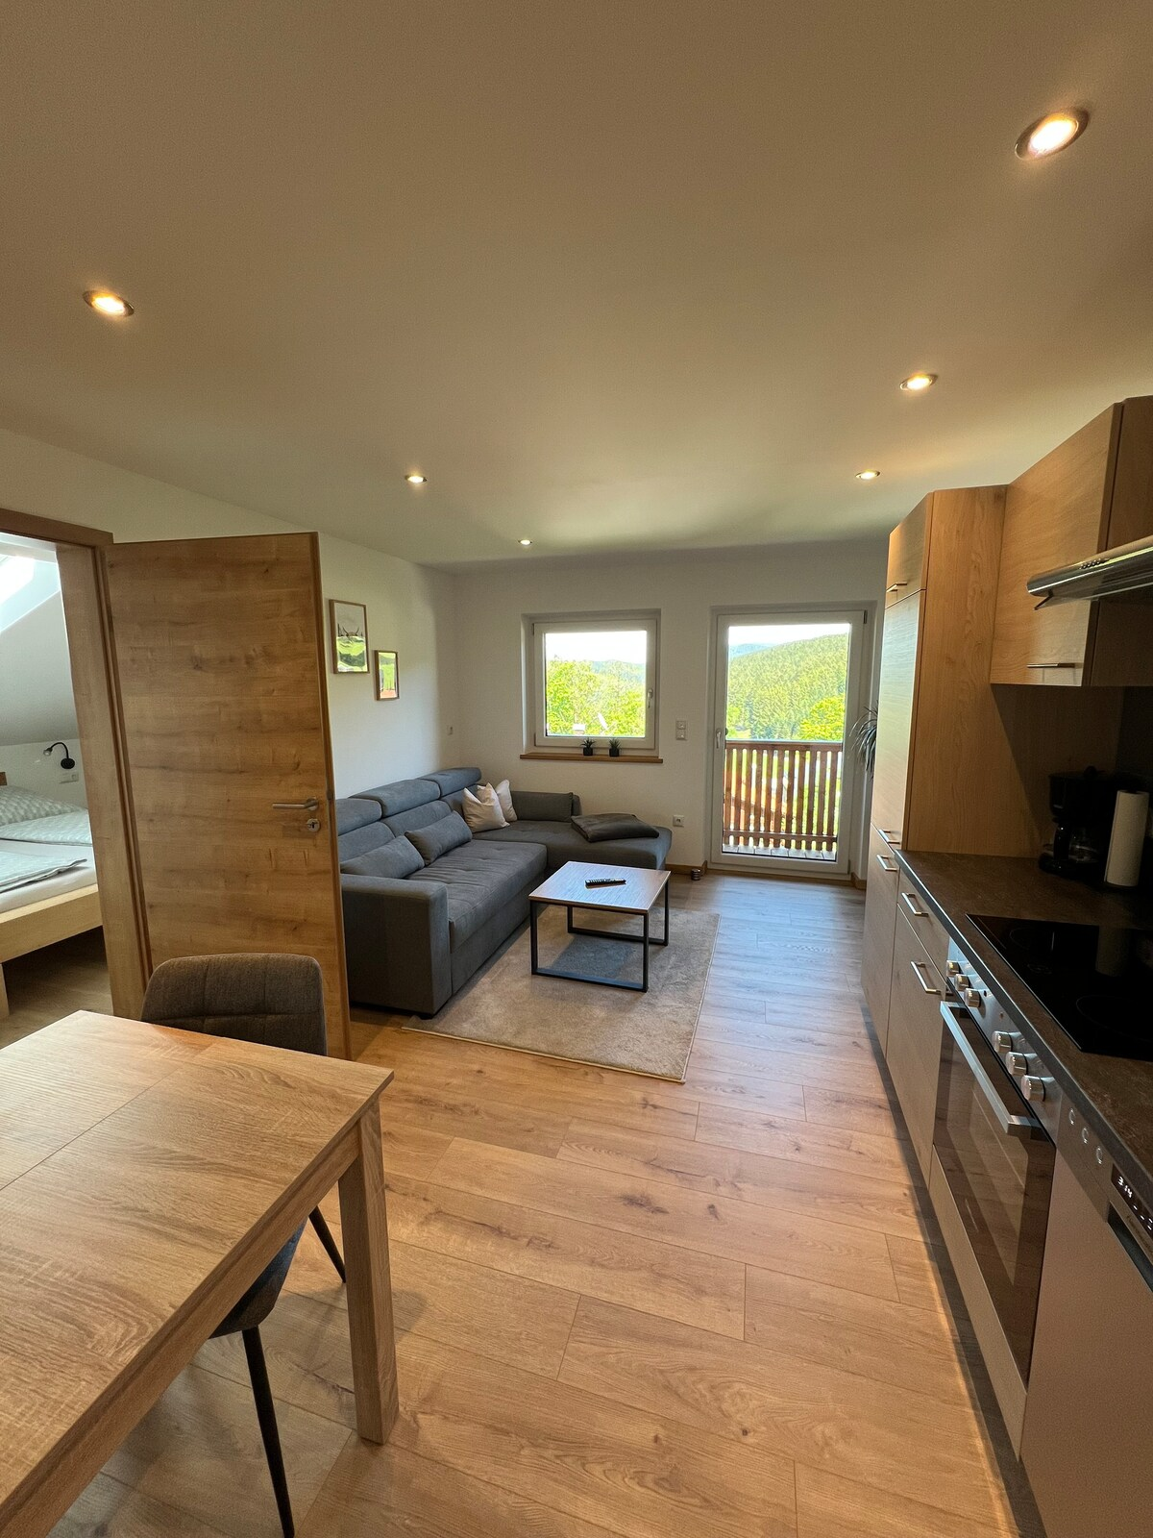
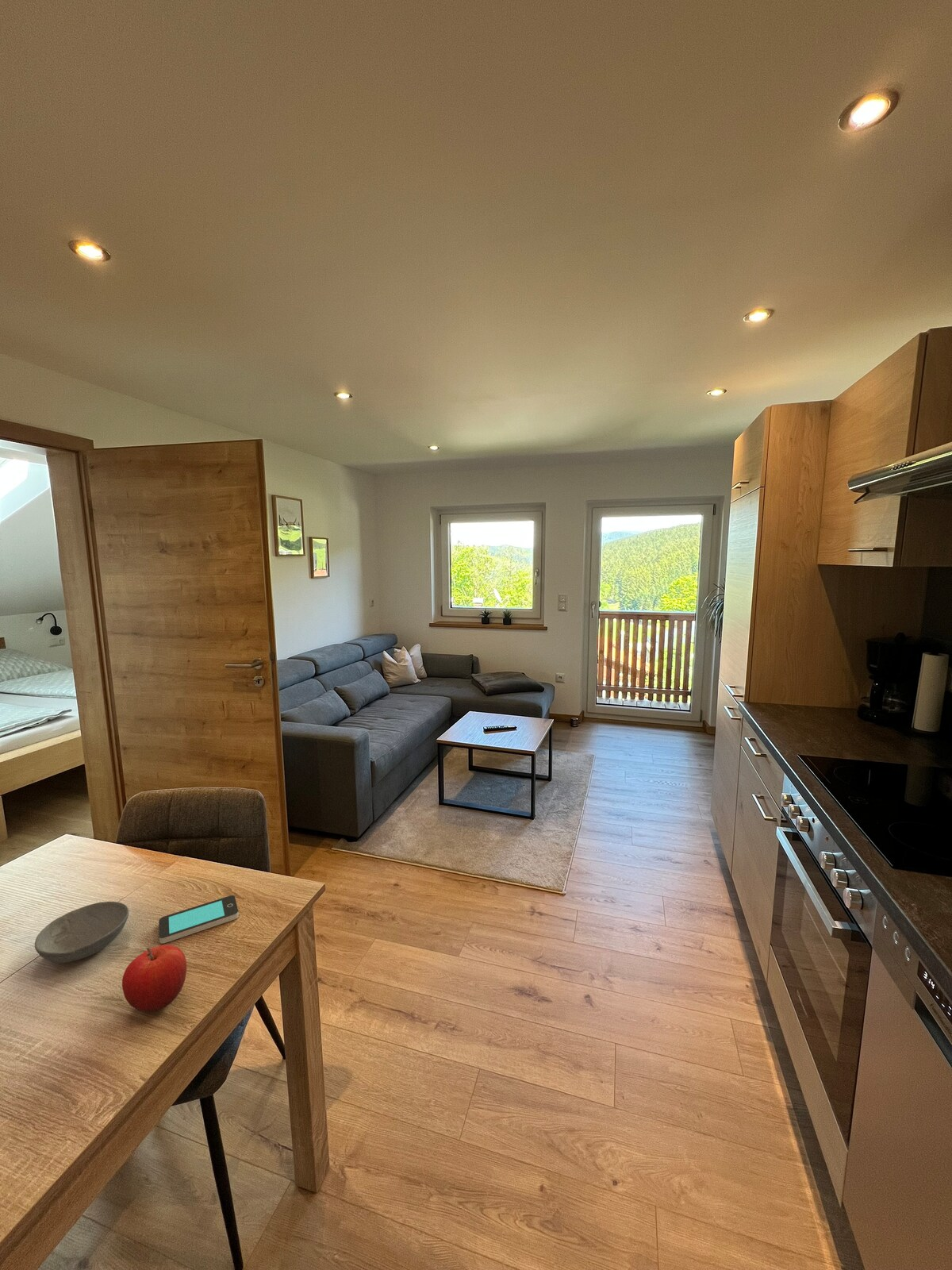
+ smartphone [158,895,240,945]
+ fruit [121,944,187,1013]
+ bowl [34,901,129,964]
